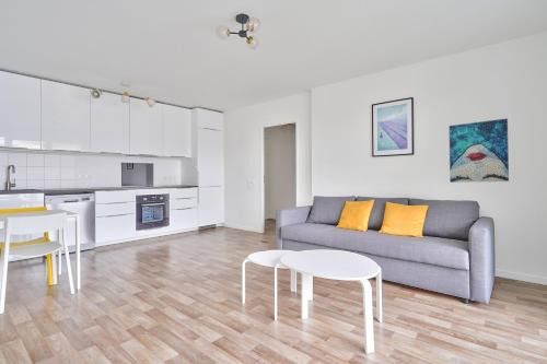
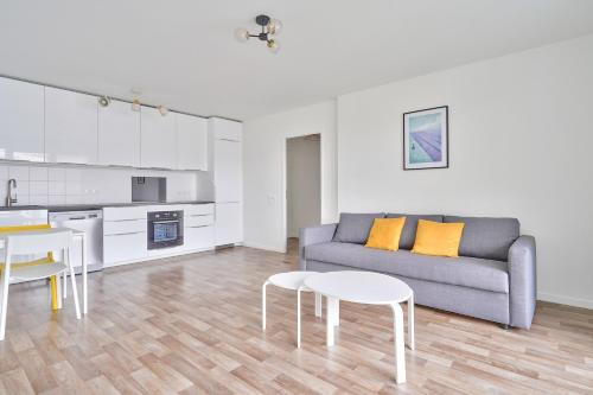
- wall art [447,117,510,184]
